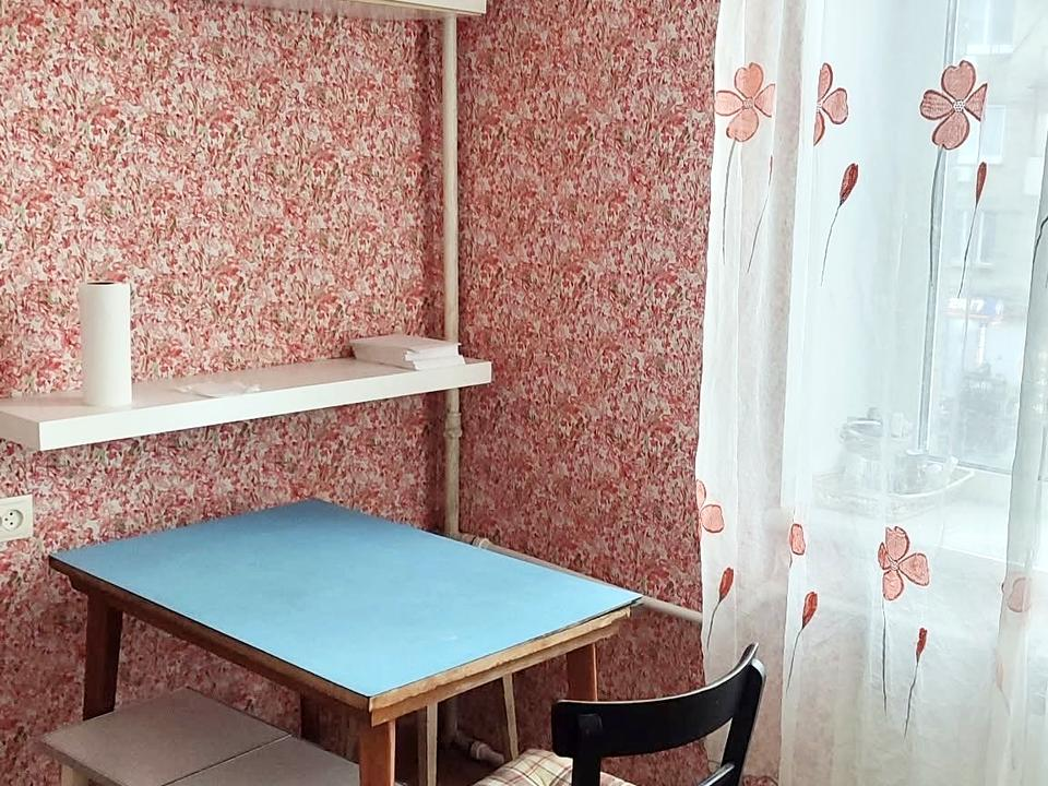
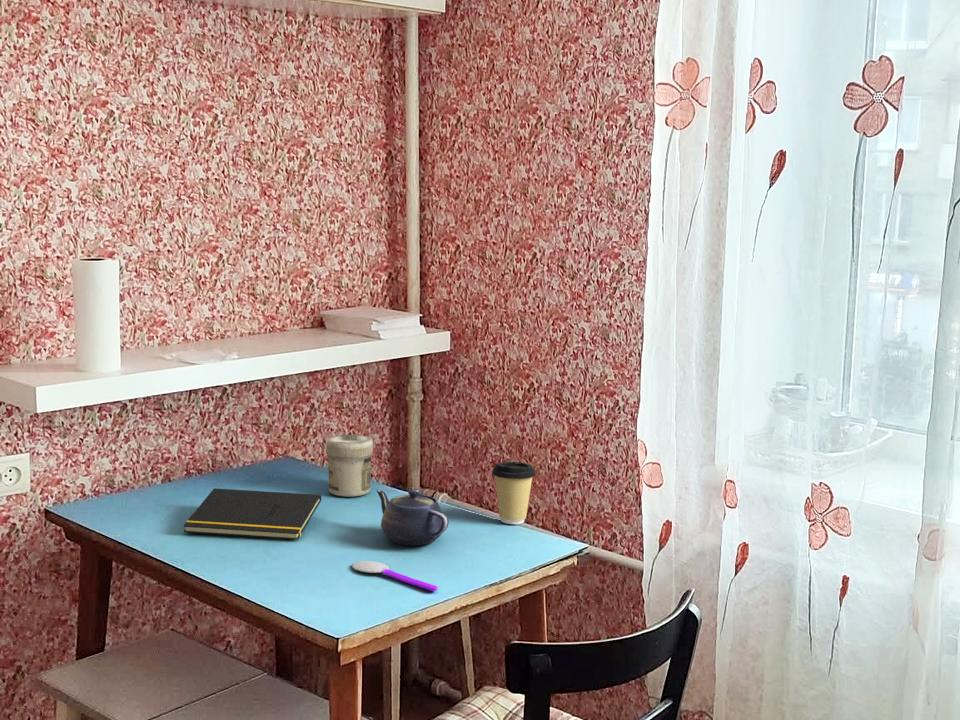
+ spoon [351,560,439,592]
+ teapot [375,489,450,546]
+ notepad [183,487,322,541]
+ coffee cup [491,461,537,525]
+ jar [325,434,374,498]
